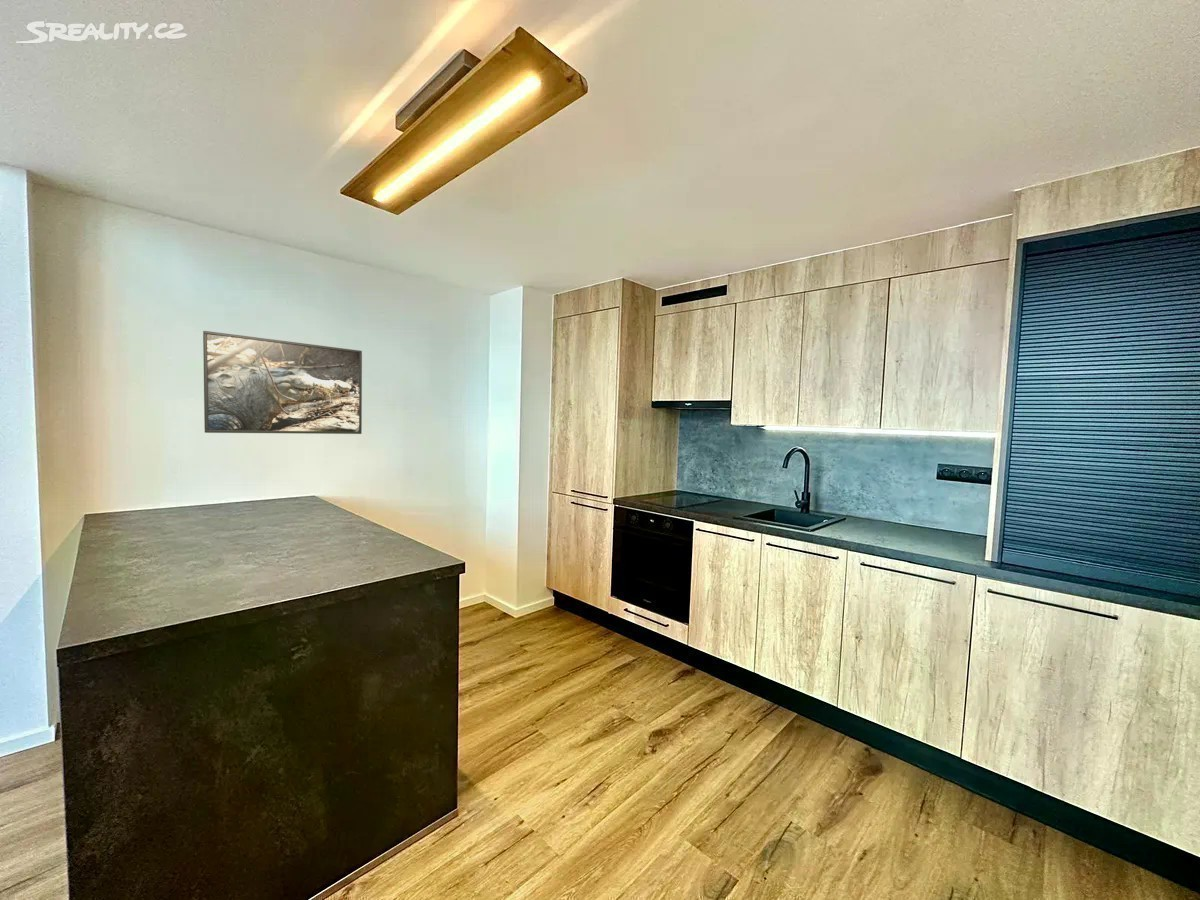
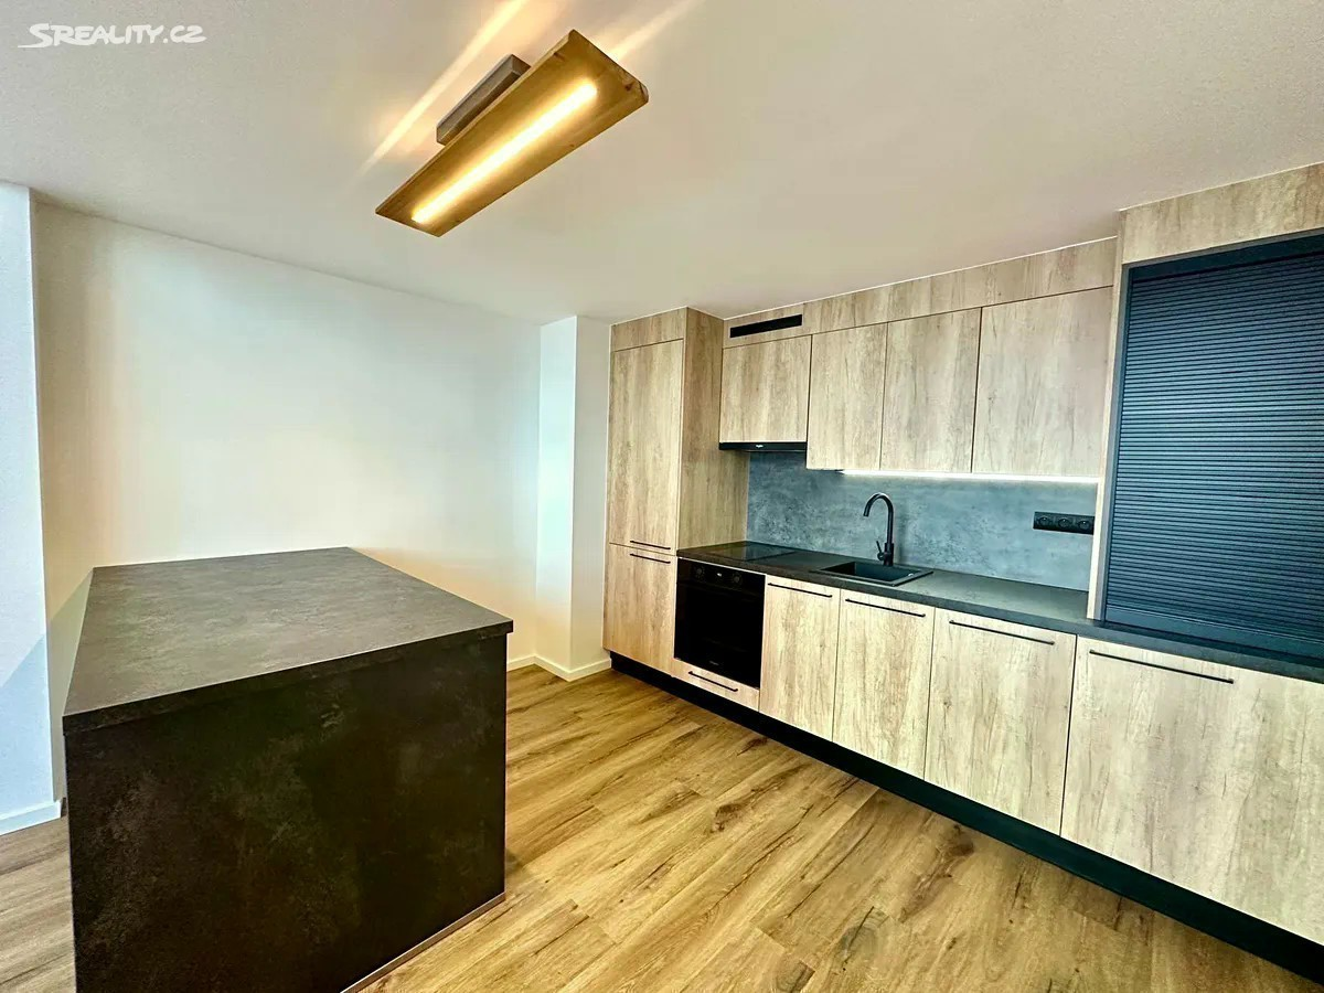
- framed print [202,330,363,435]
